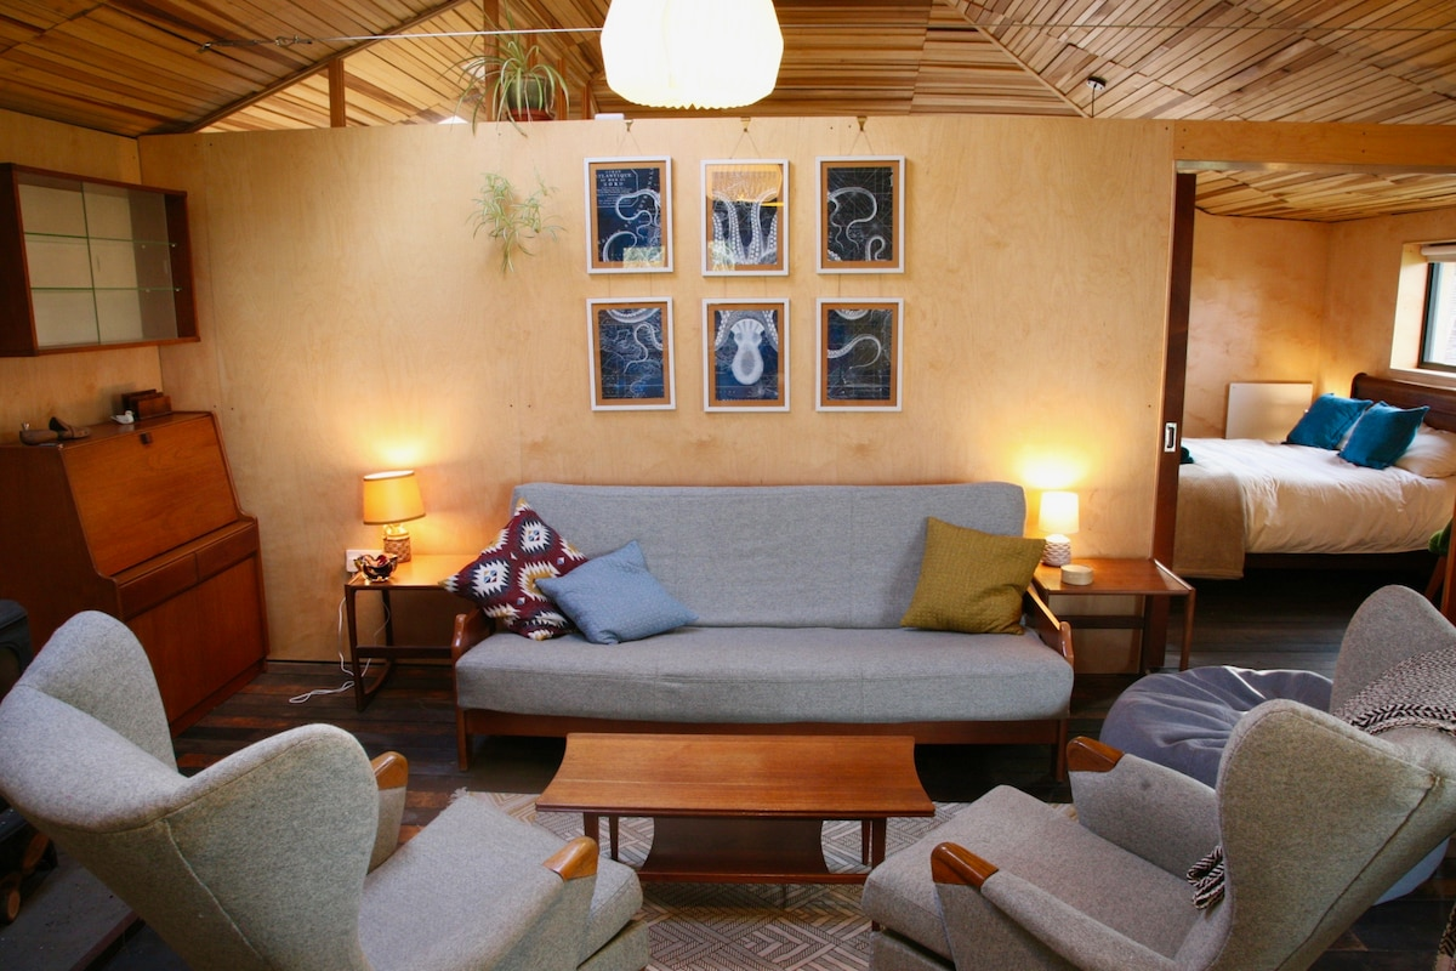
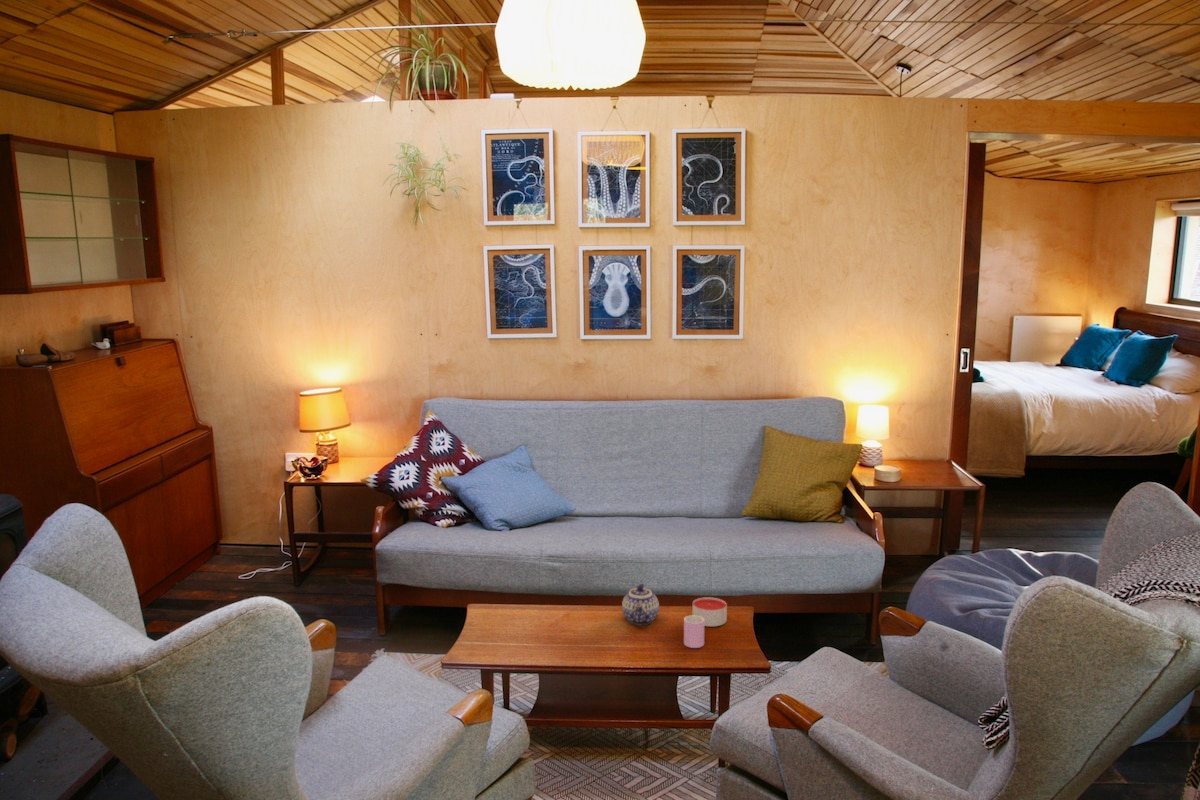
+ cup [683,614,705,649]
+ candle [692,596,728,627]
+ teapot [621,583,660,626]
